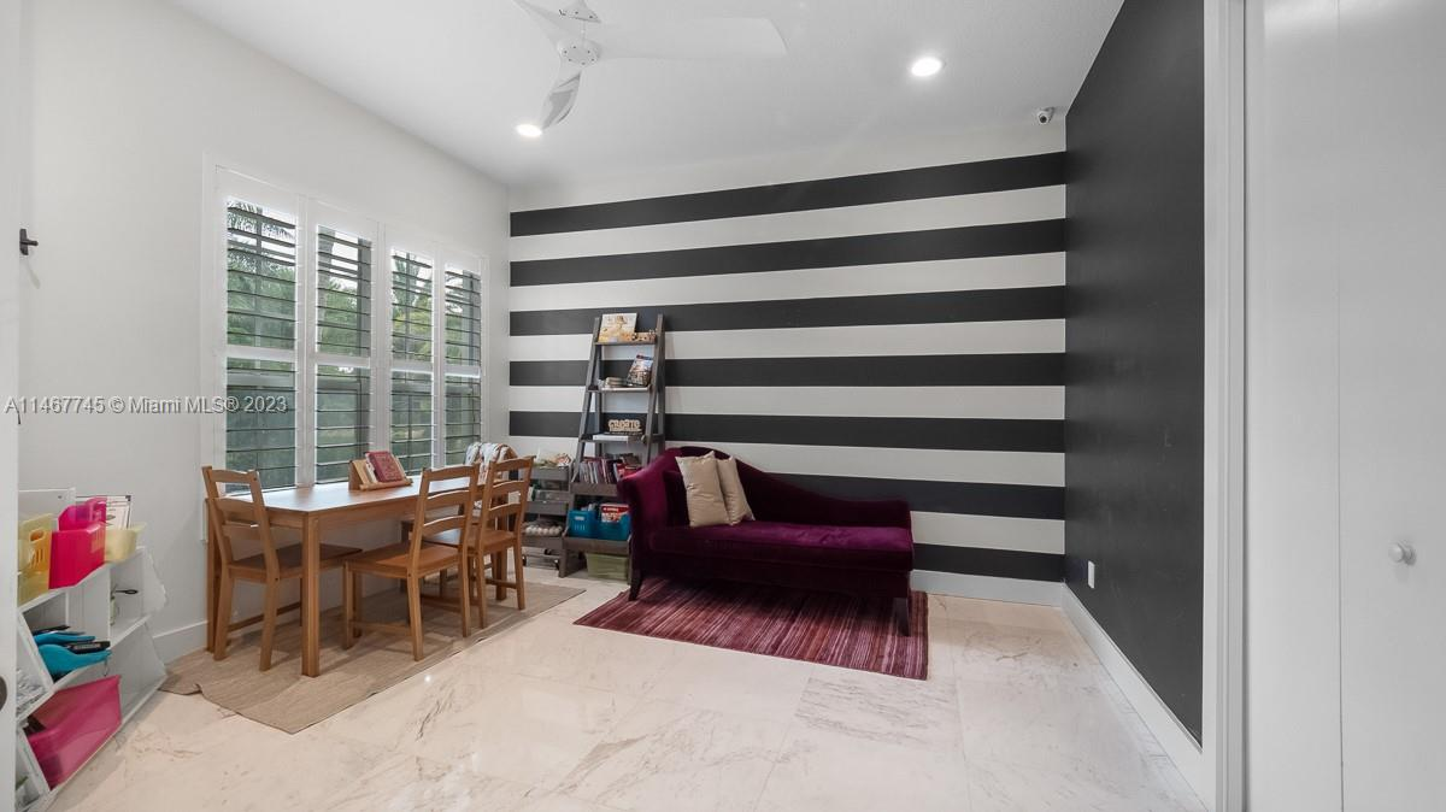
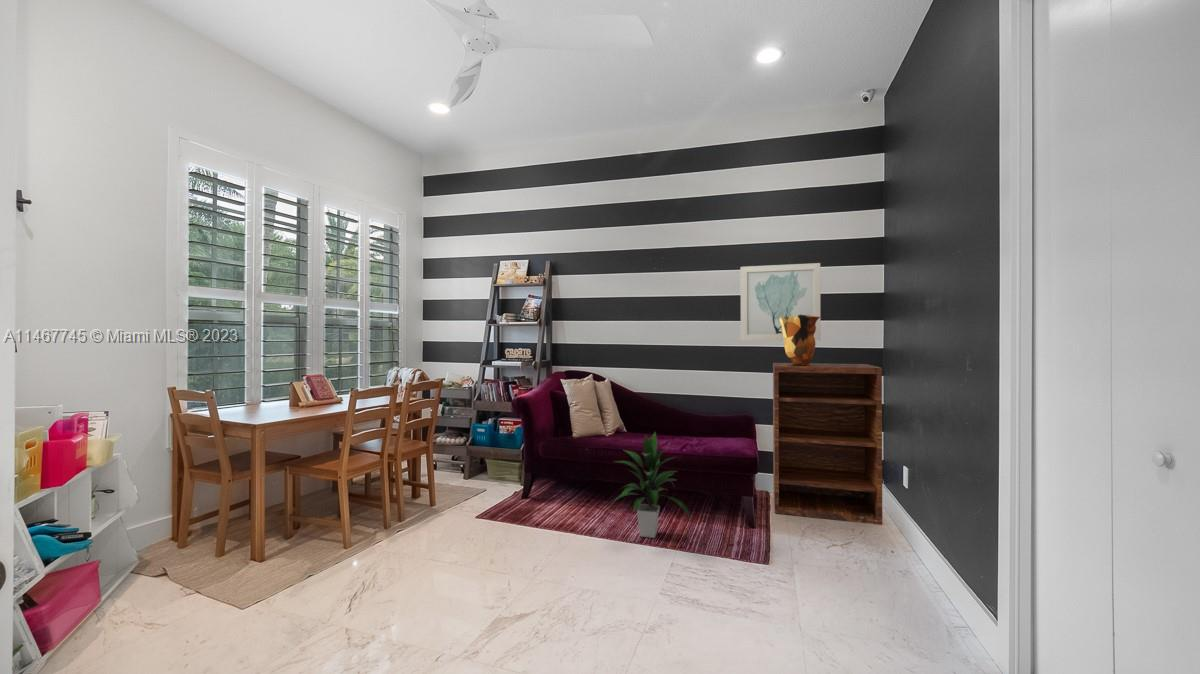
+ shelving unit [772,362,883,526]
+ decorative vase [779,314,821,365]
+ indoor plant [612,431,692,539]
+ wall art [740,262,822,341]
